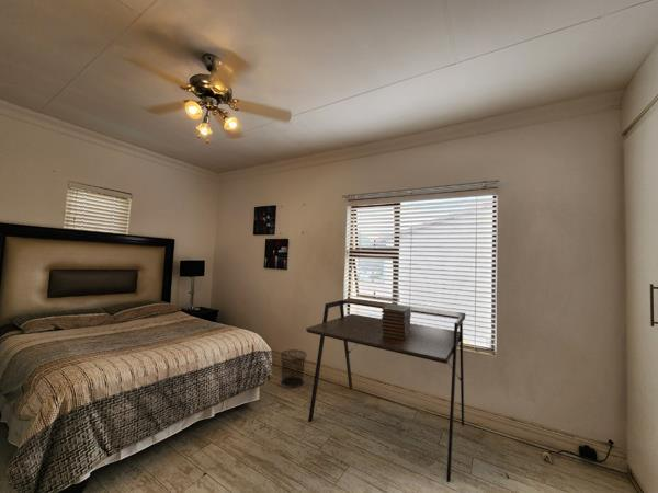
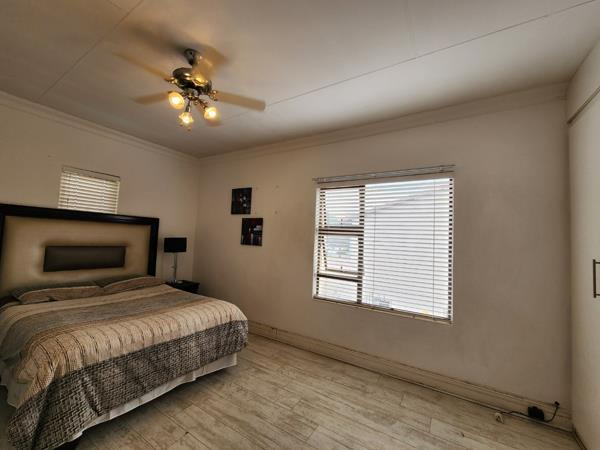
- desk [305,297,466,483]
- waste bin [280,348,308,389]
- book stack [381,303,412,341]
